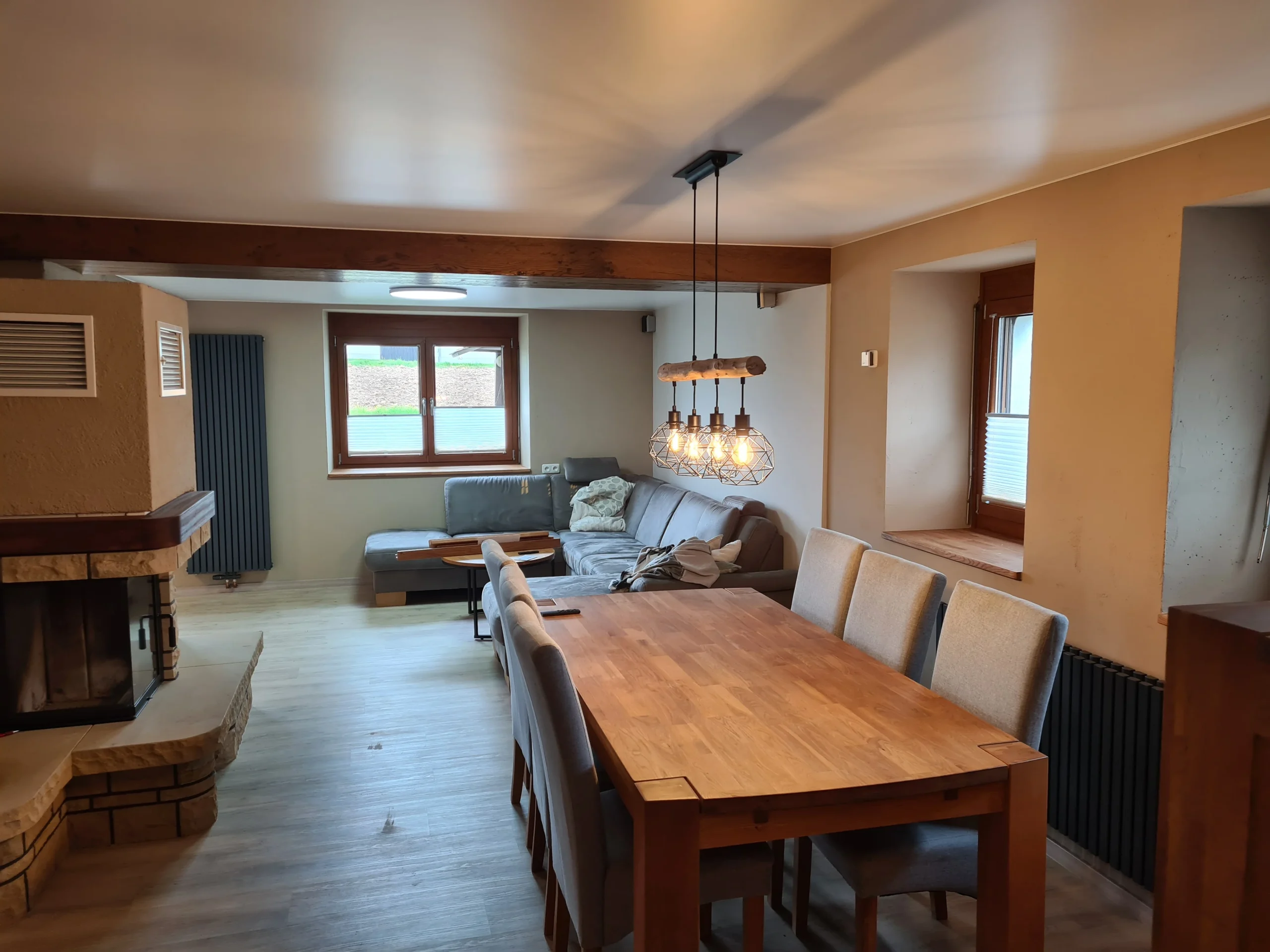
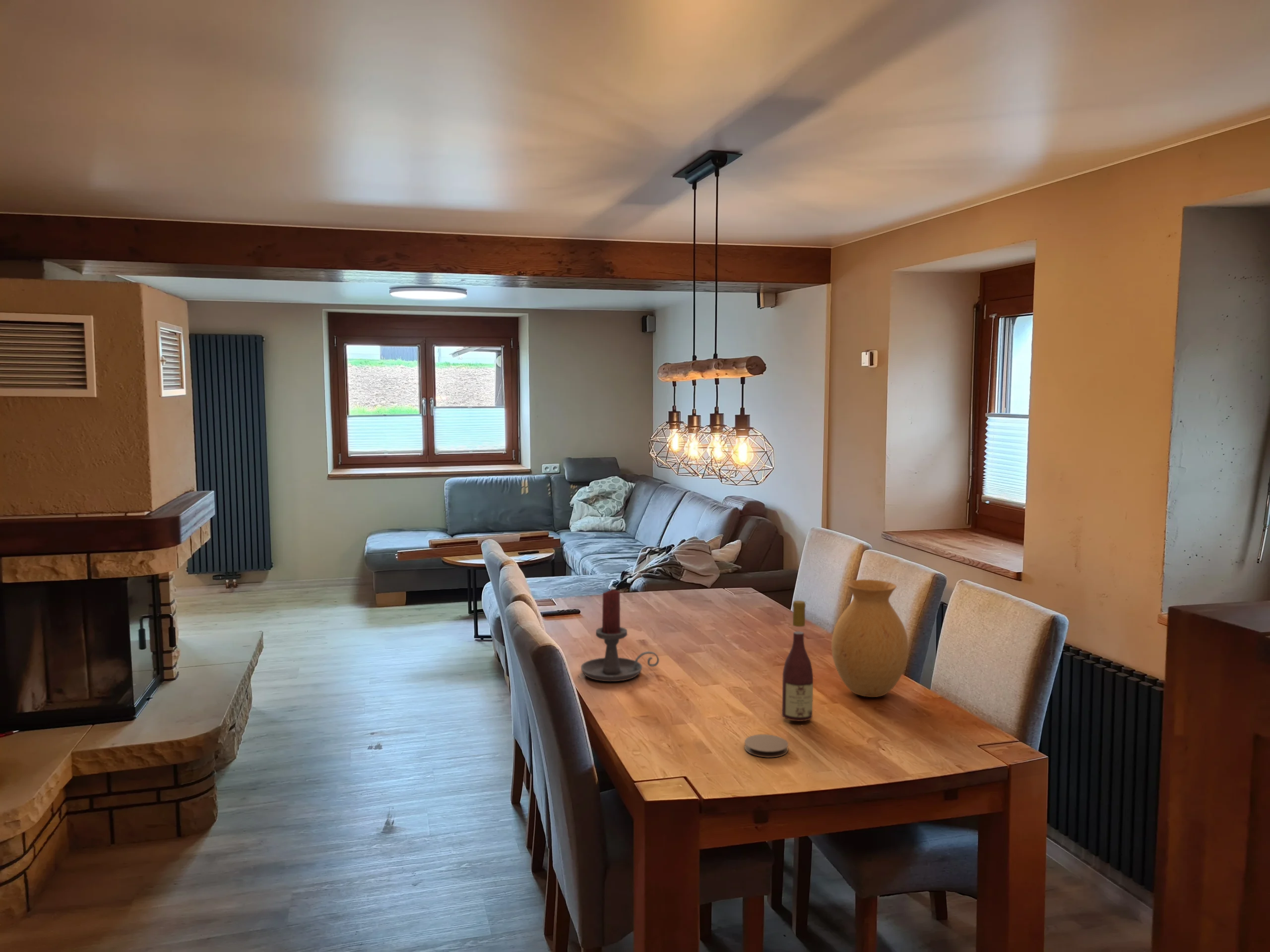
+ wine bottle [781,600,814,722]
+ coaster [744,734,789,758]
+ candle holder [580,590,660,682]
+ vase [831,579,909,698]
